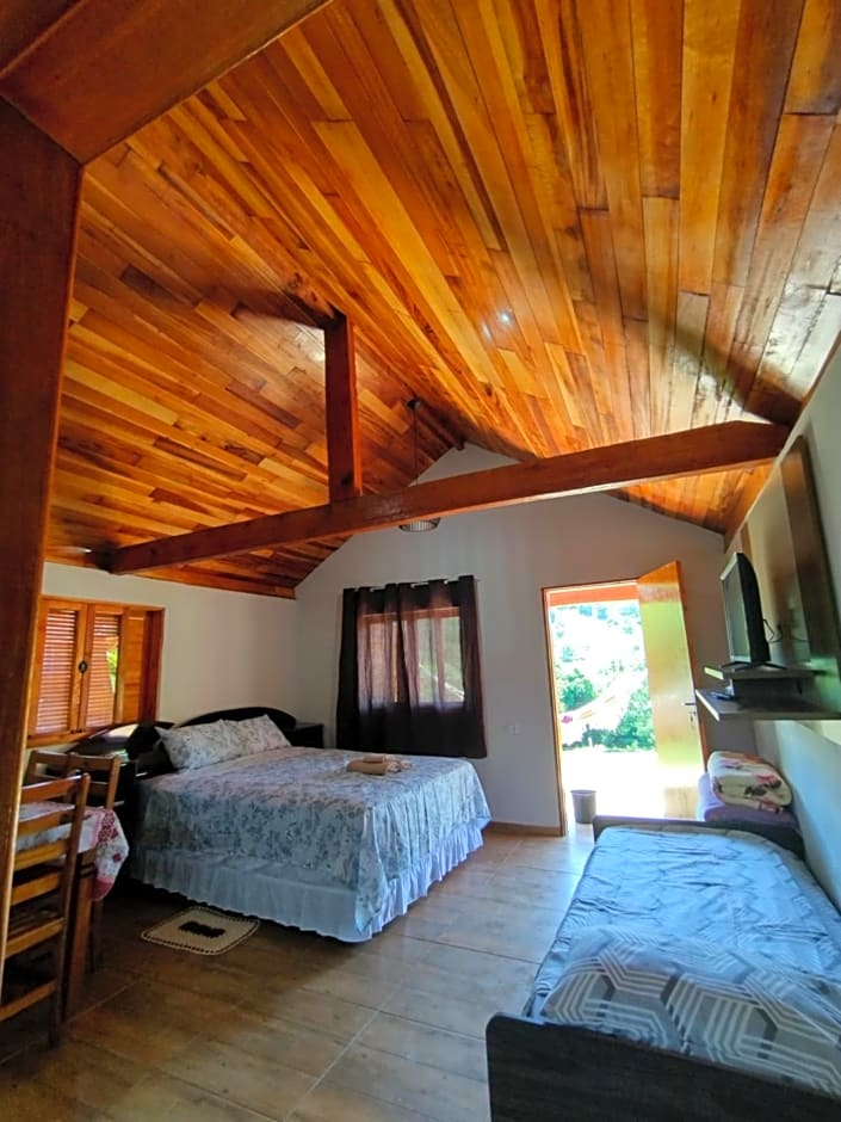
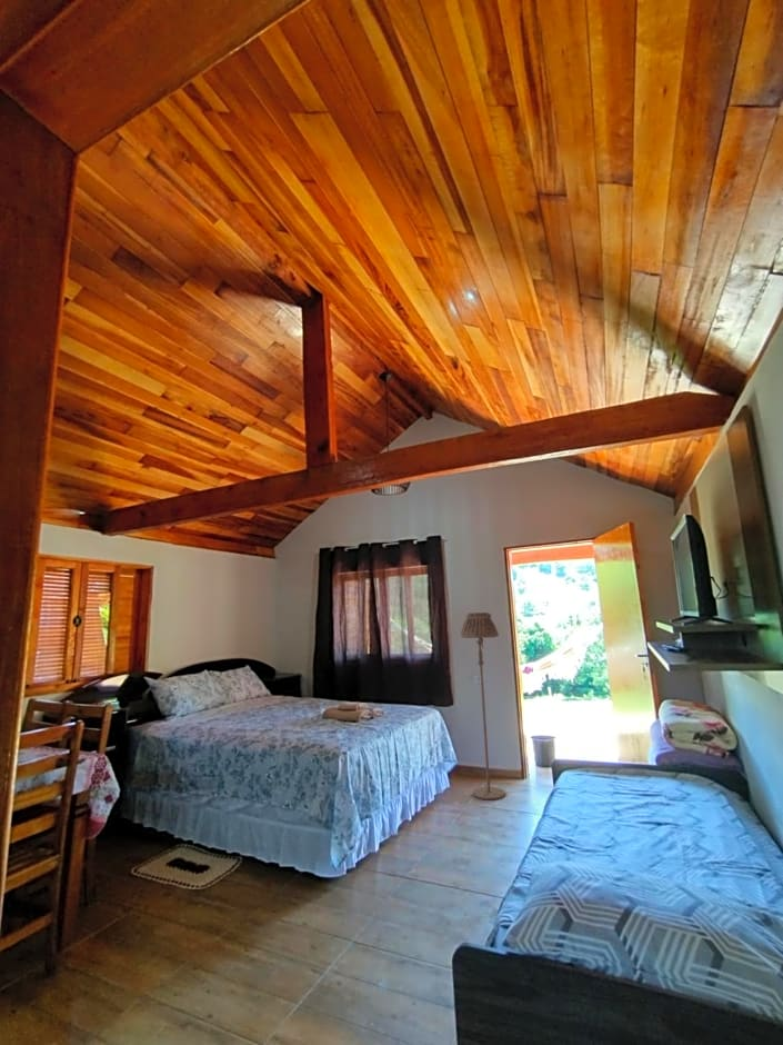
+ floor lamp [459,611,506,800]
